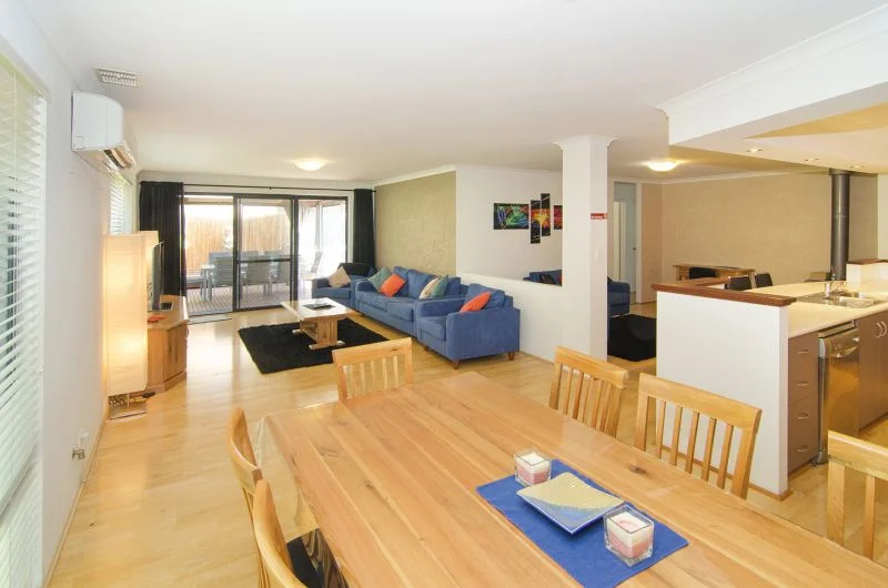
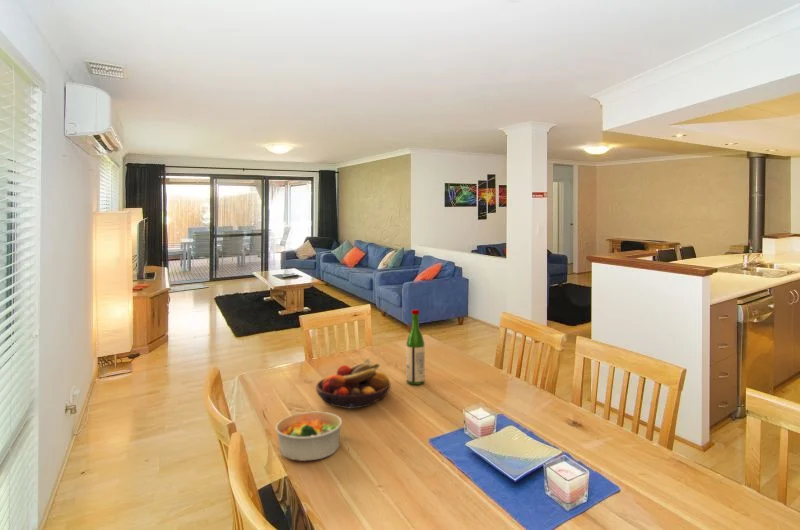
+ bowl [275,411,343,462]
+ fruit bowl [315,357,391,409]
+ wine bottle [405,309,426,386]
